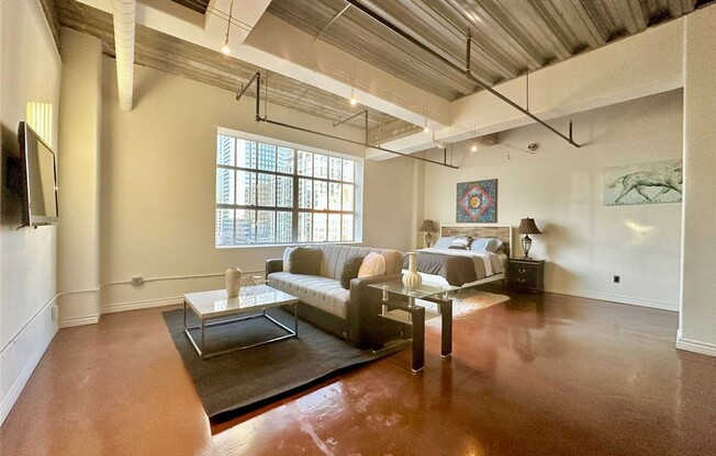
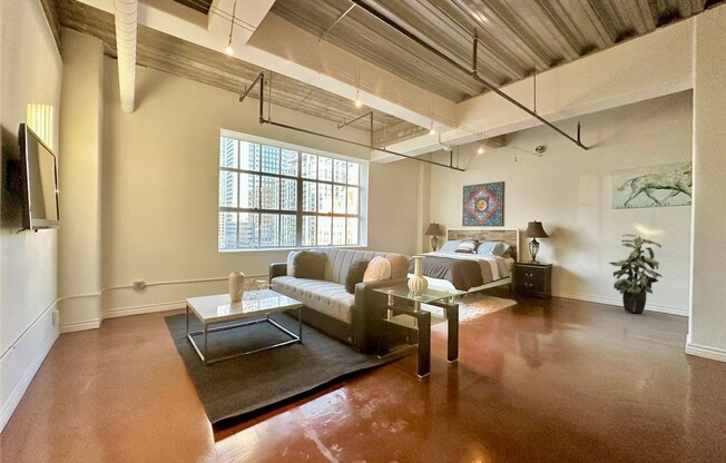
+ indoor plant [608,233,664,315]
